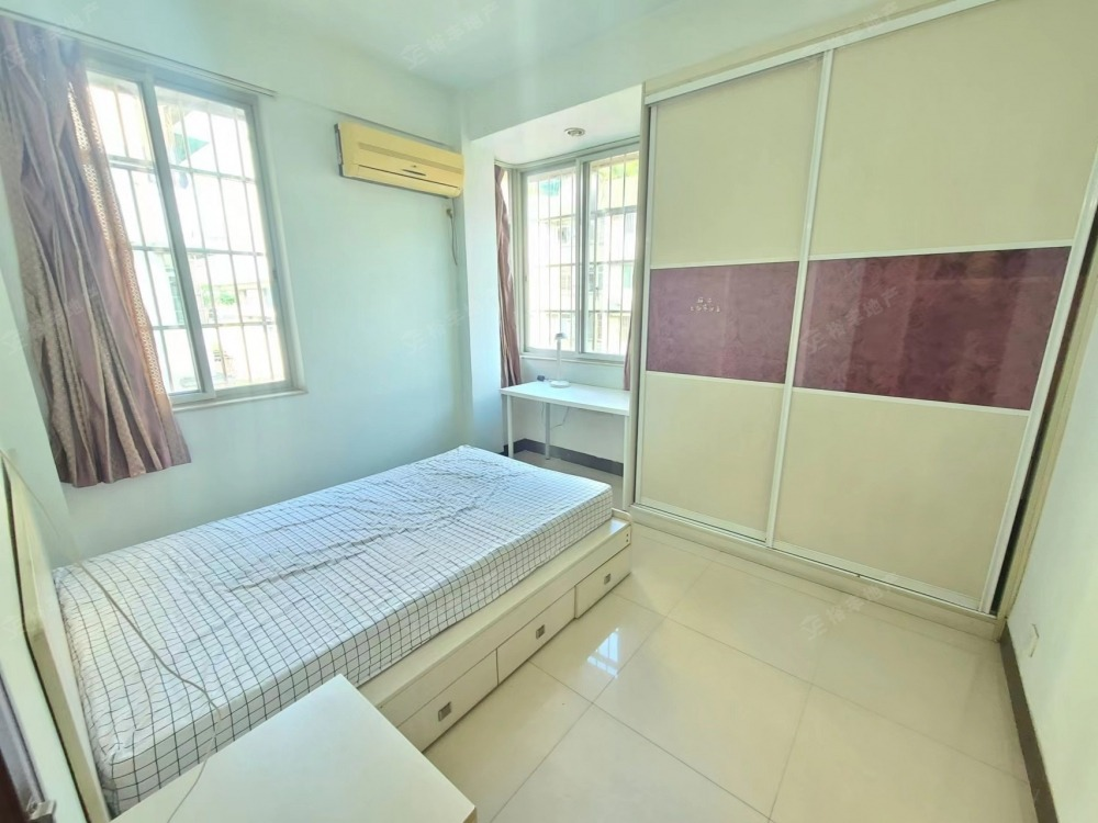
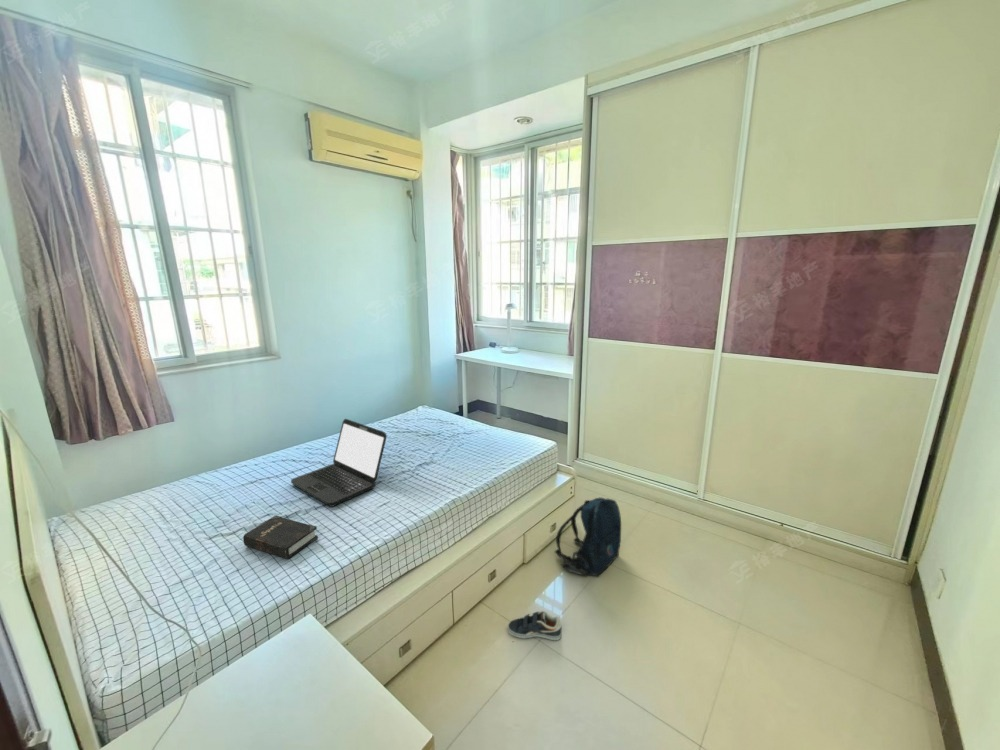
+ hardback book [242,514,319,560]
+ sneaker [507,610,563,641]
+ backpack [554,496,622,578]
+ laptop [290,418,388,508]
